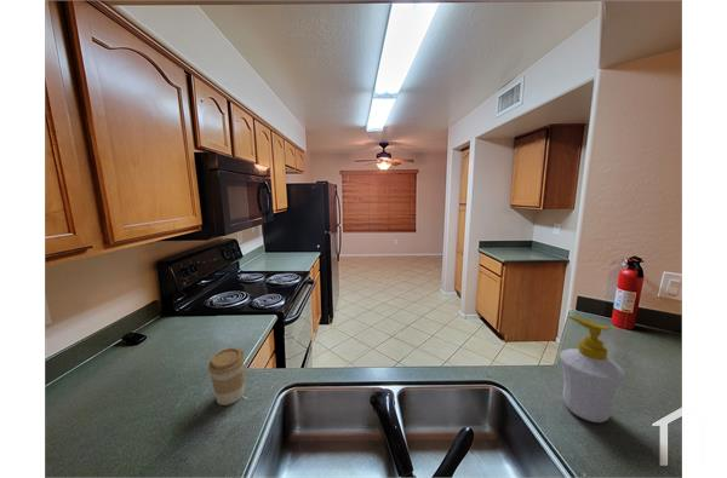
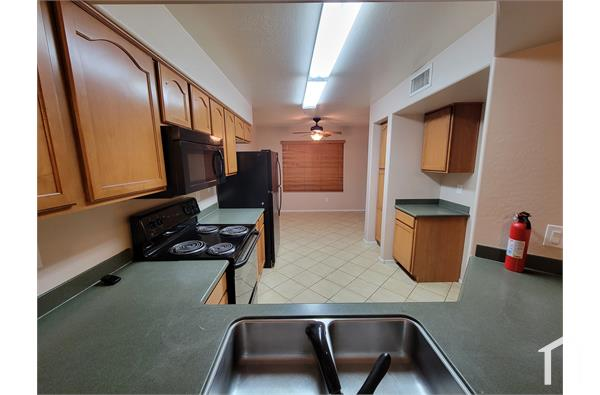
- soap bottle [559,315,626,424]
- coffee cup [207,346,247,407]
